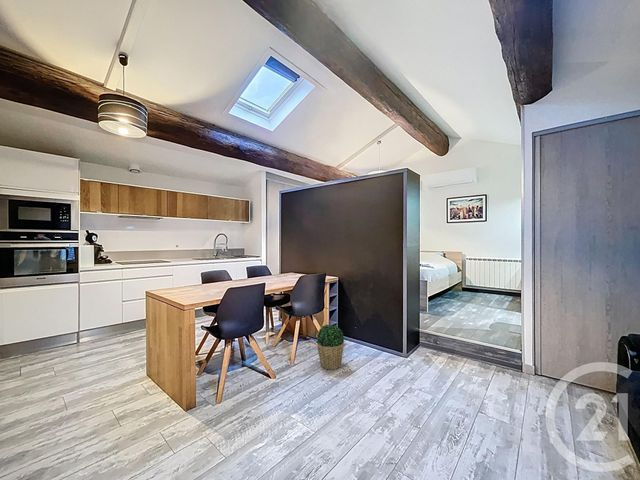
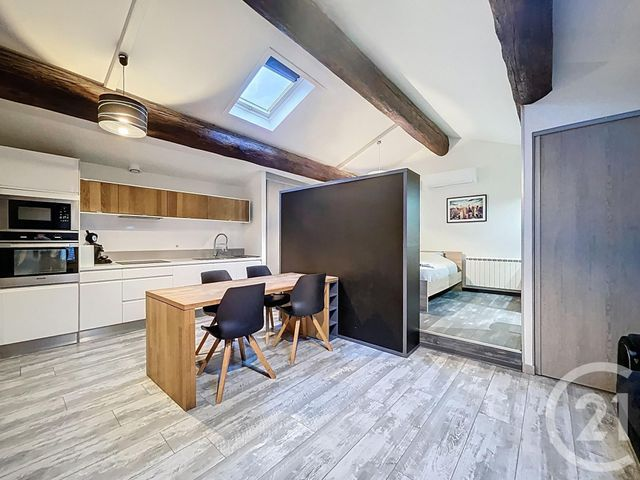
- potted plant [316,323,345,371]
